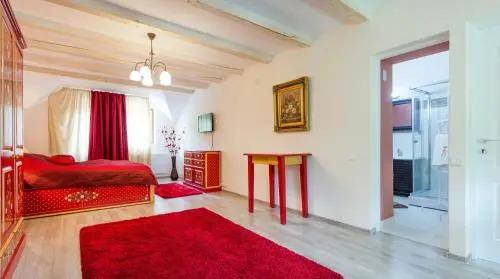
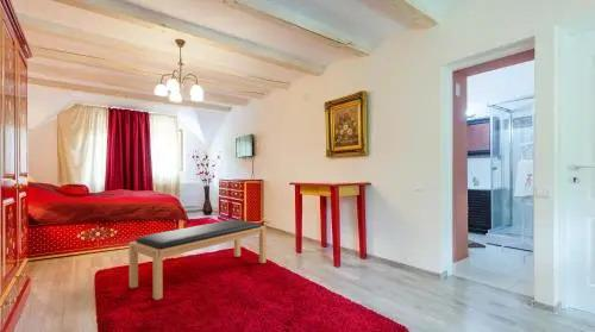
+ bench [127,219,268,301]
